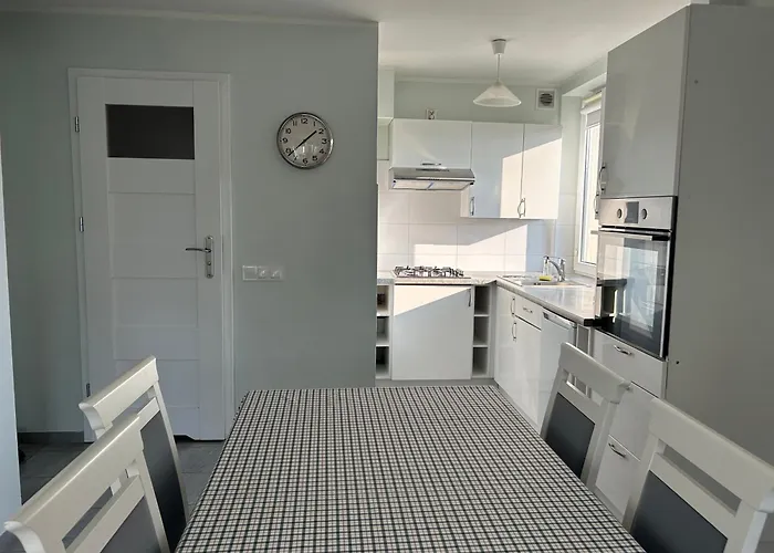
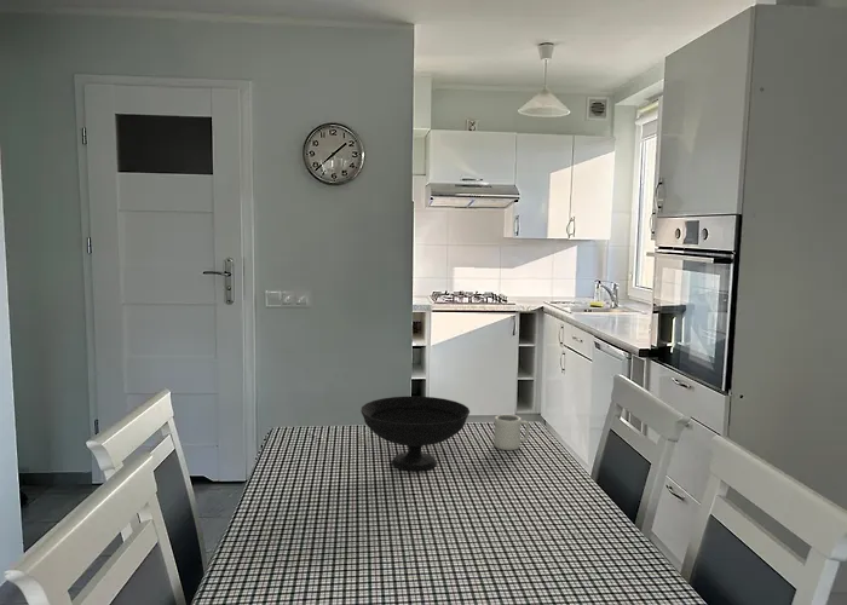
+ bowl [359,396,471,472]
+ cup [492,414,531,451]
